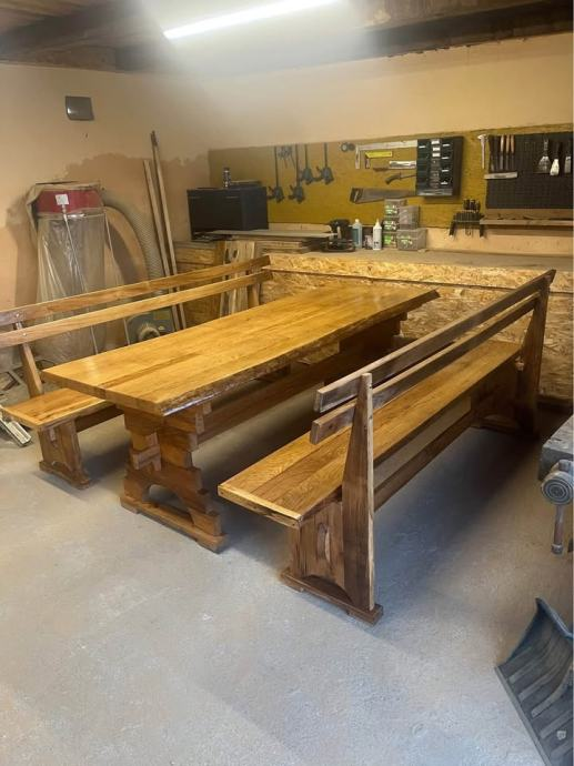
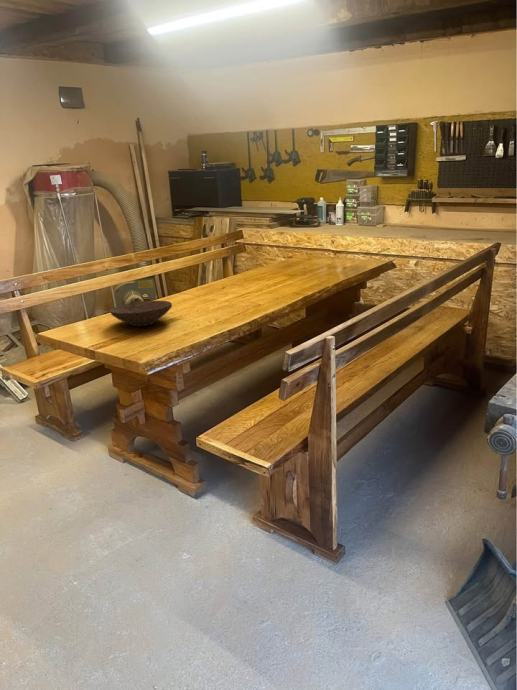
+ wooden bowl [109,300,173,328]
